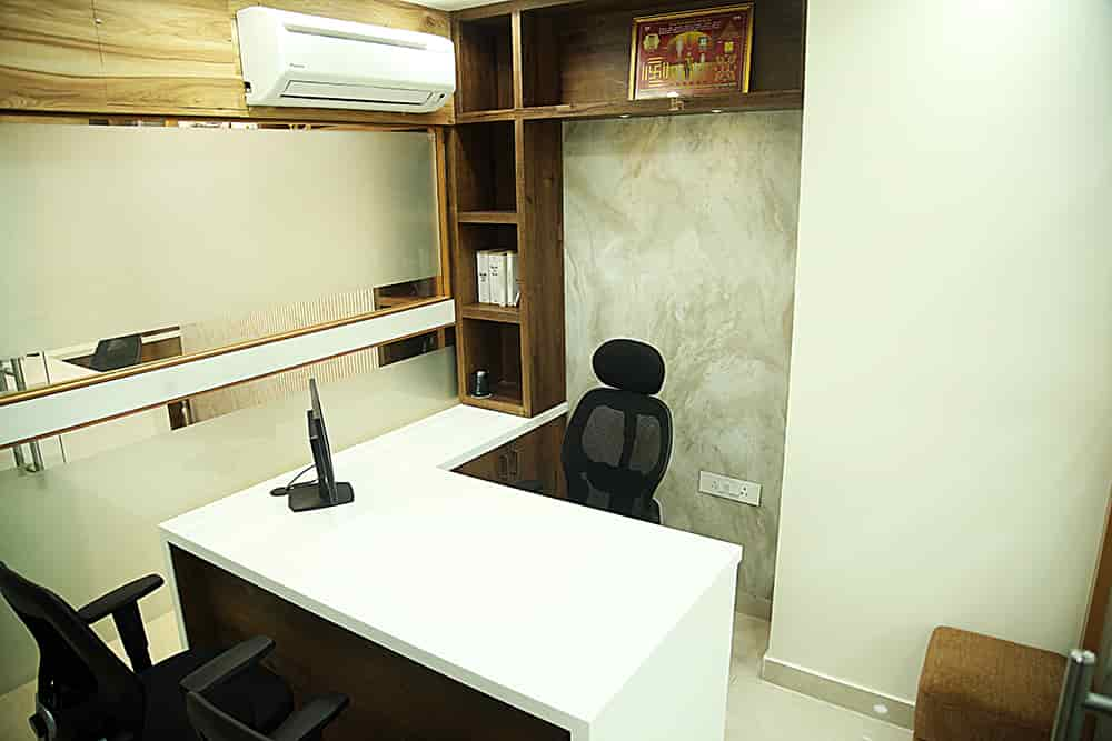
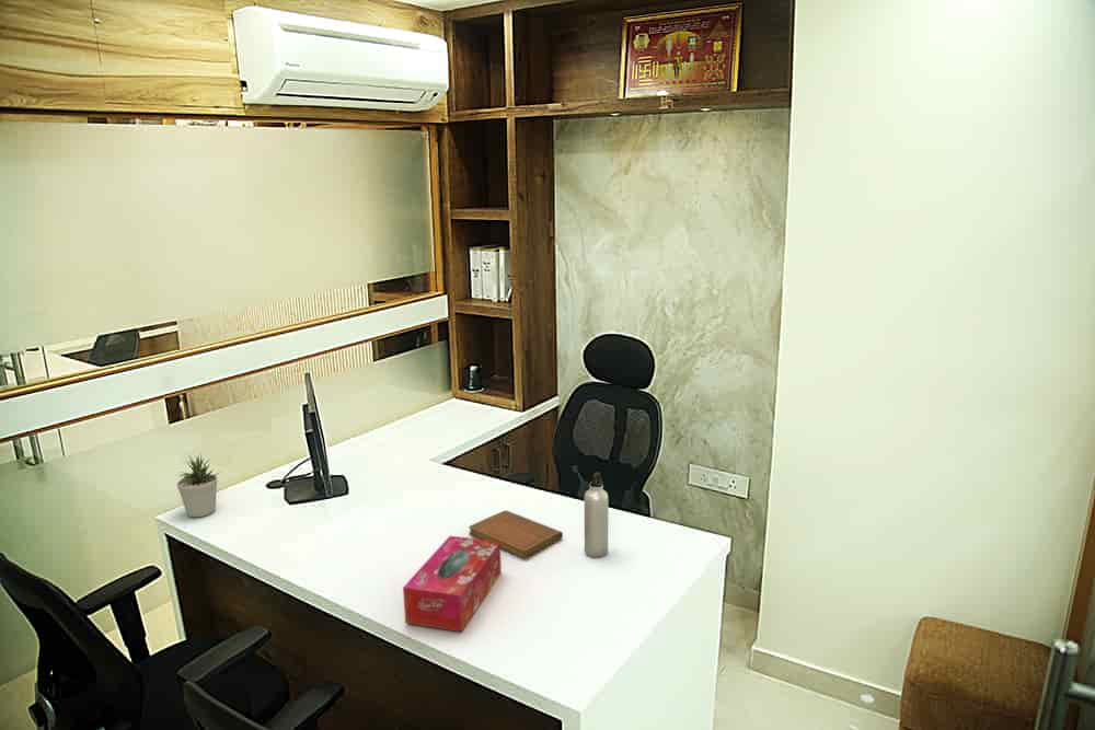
+ potted plant [176,452,220,518]
+ notebook [468,509,564,559]
+ water bottle [584,472,609,558]
+ tissue box [402,535,503,633]
